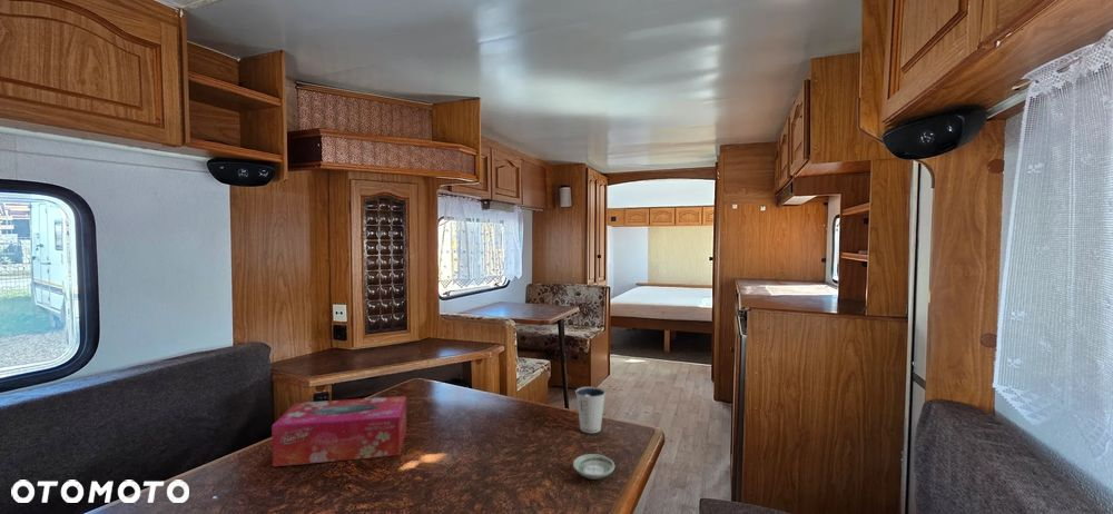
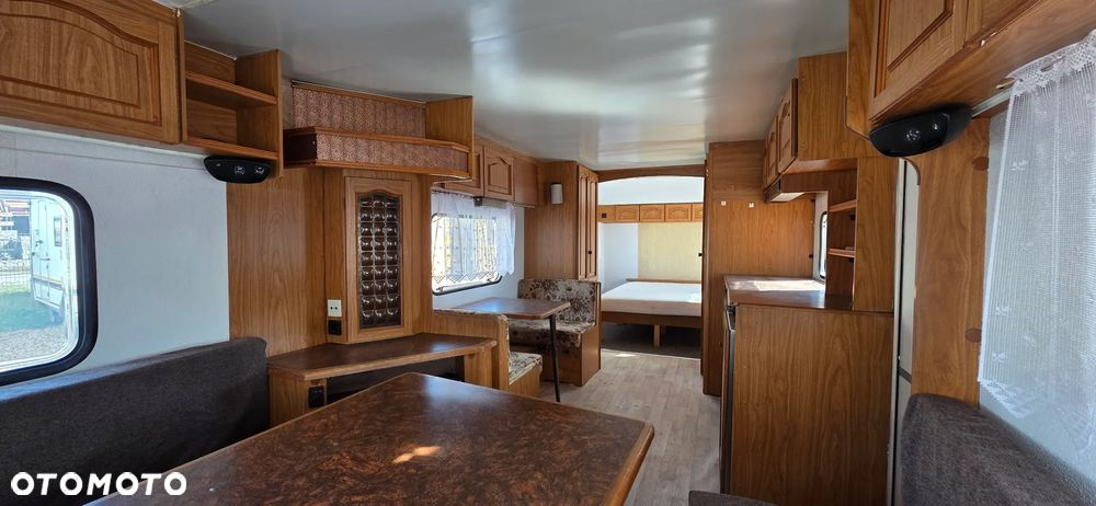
- dixie cup [574,386,607,434]
- tissue box [270,395,407,467]
- saucer [572,453,615,481]
